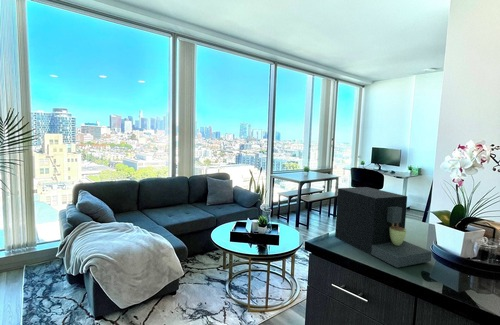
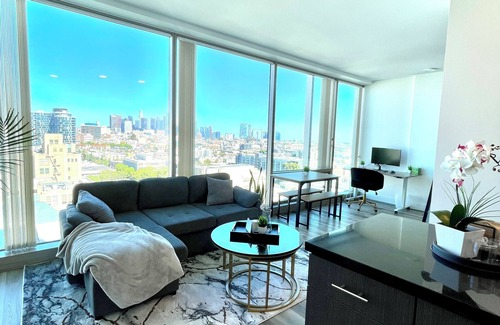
- coffee maker [334,186,433,269]
